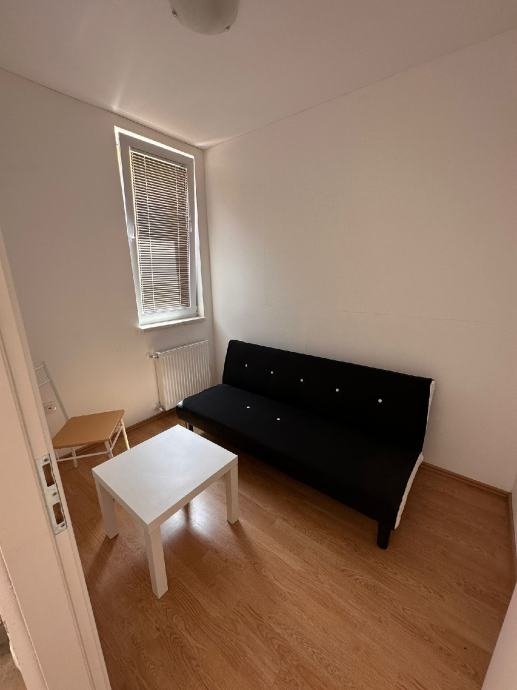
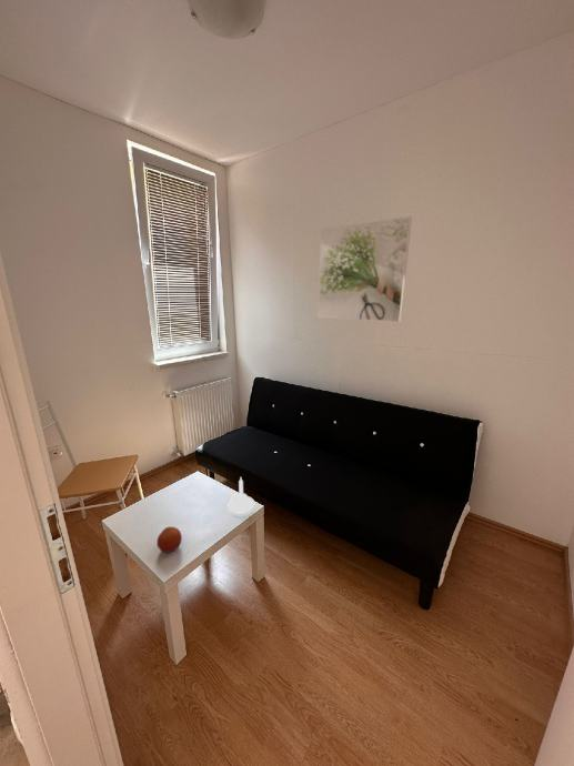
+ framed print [316,215,413,323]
+ candle holder [228,477,255,515]
+ fruit [155,526,183,554]
